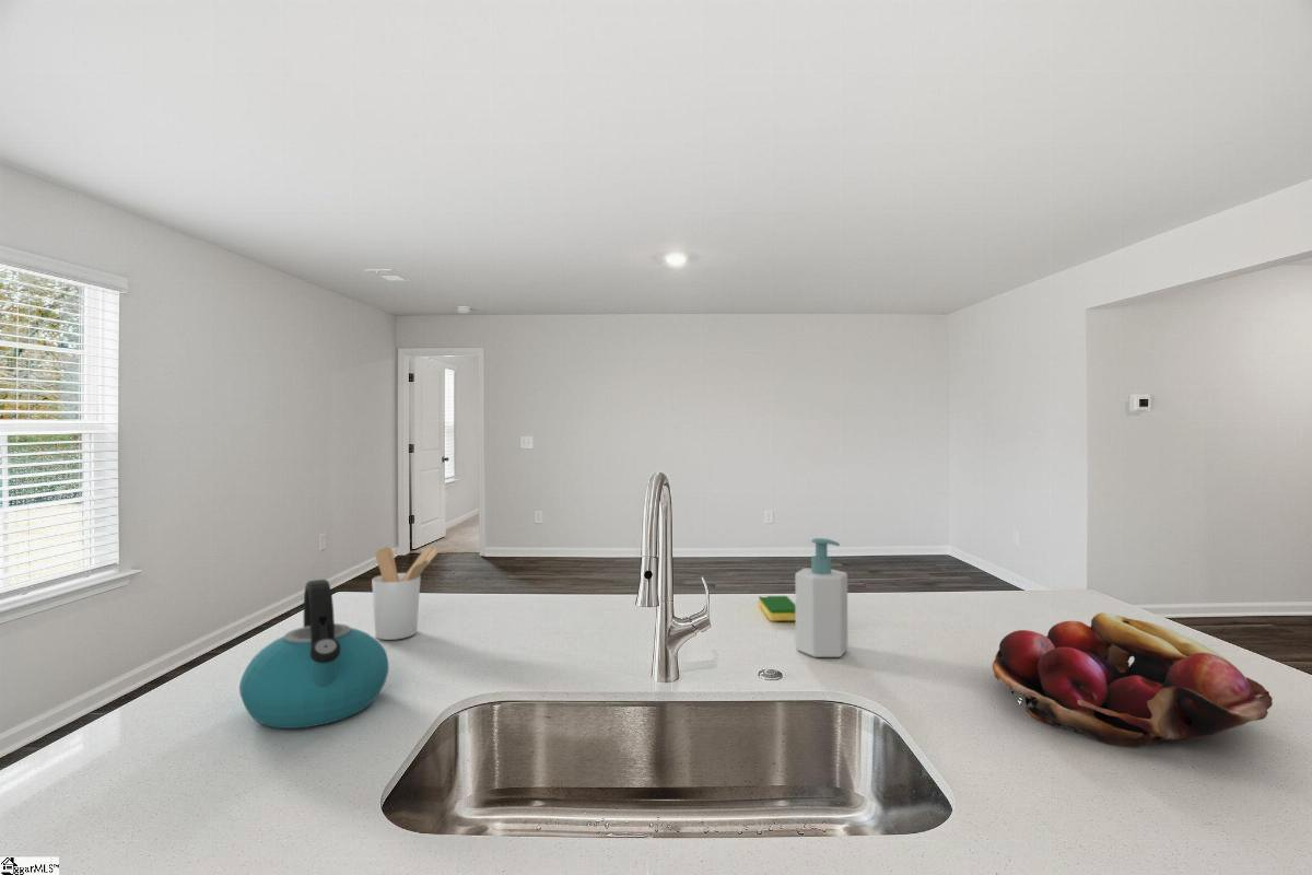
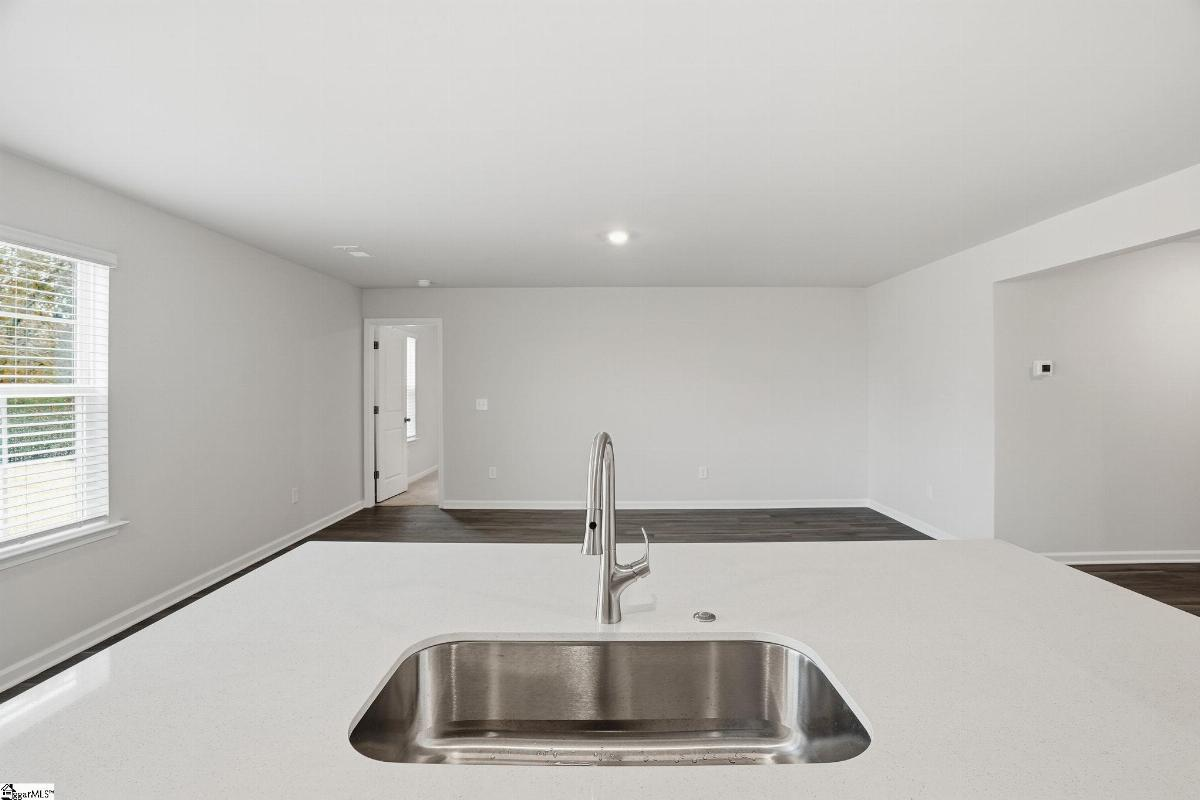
- kettle [238,579,390,730]
- soap bottle [794,537,848,658]
- utensil holder [371,546,440,641]
- dish sponge [758,595,796,622]
- fruit basket [992,611,1274,748]
